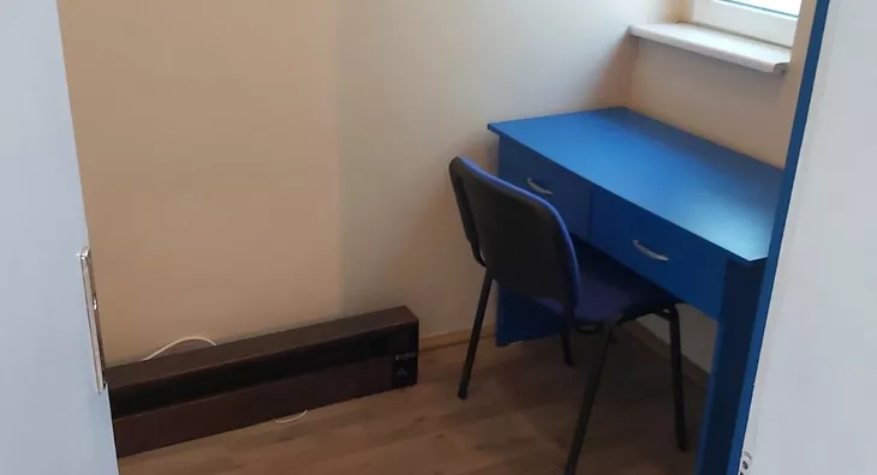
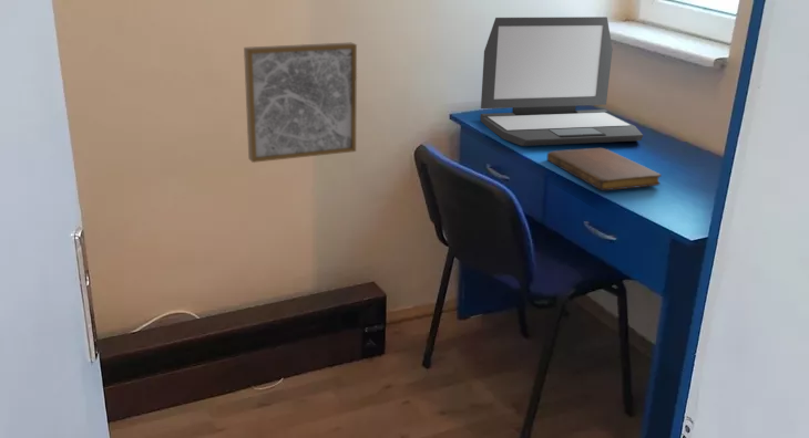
+ notebook [546,147,663,191]
+ laptop [480,15,644,147]
+ wall art [243,42,358,164]
